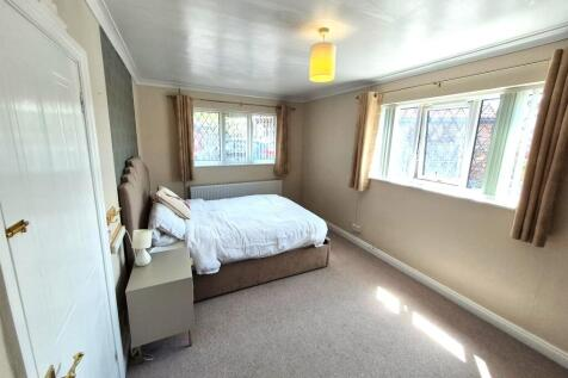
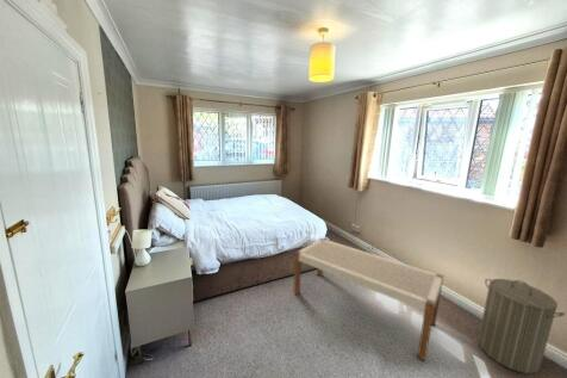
+ bench [292,237,444,362]
+ laundry hamper [476,278,566,374]
